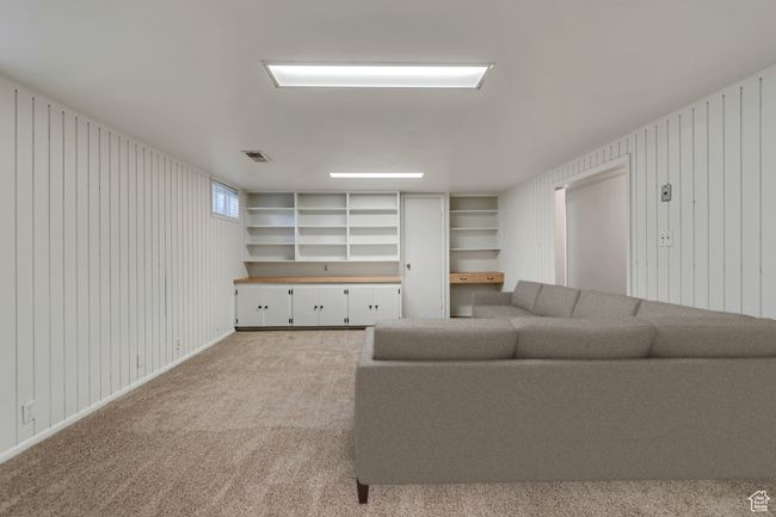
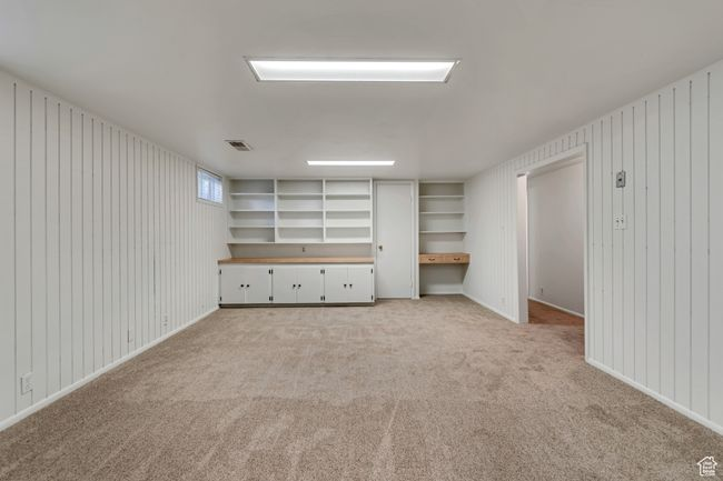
- sofa [353,279,776,505]
